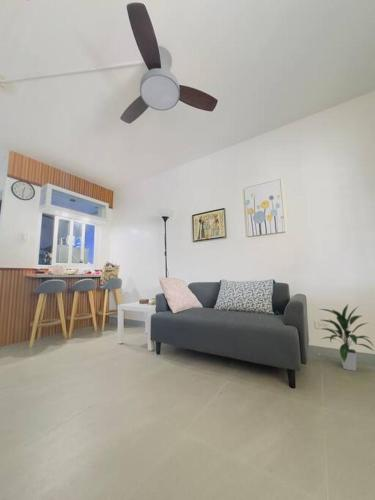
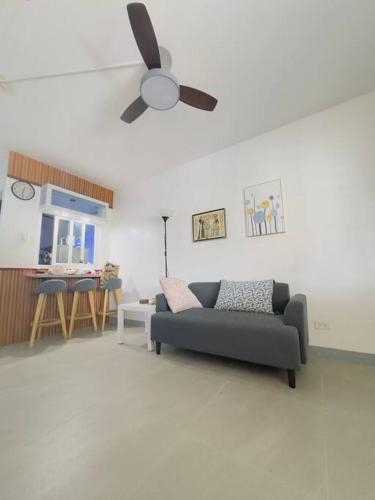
- indoor plant [319,303,375,372]
